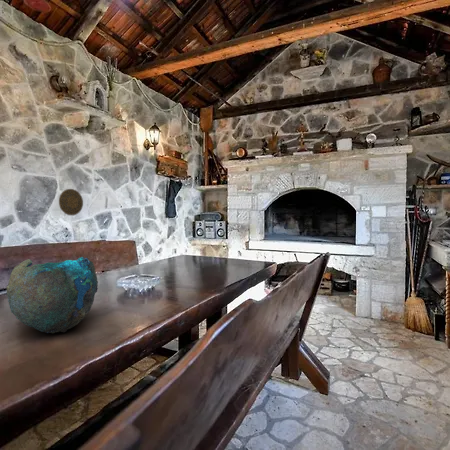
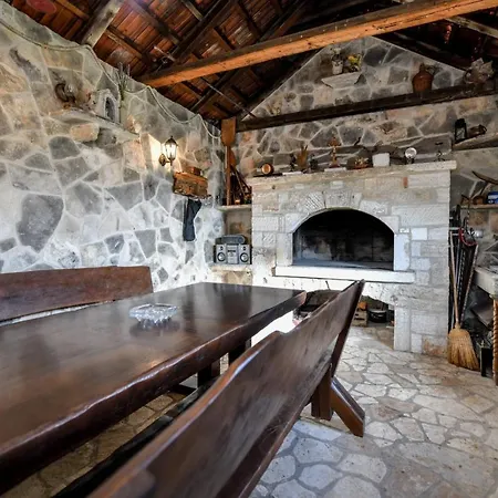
- decorative plate [58,188,84,217]
- decorative bowl [6,256,99,334]
